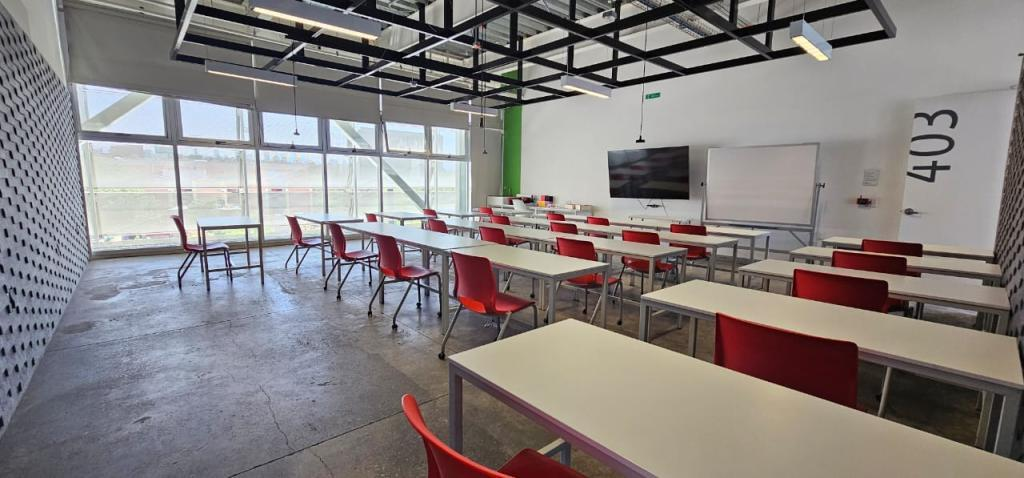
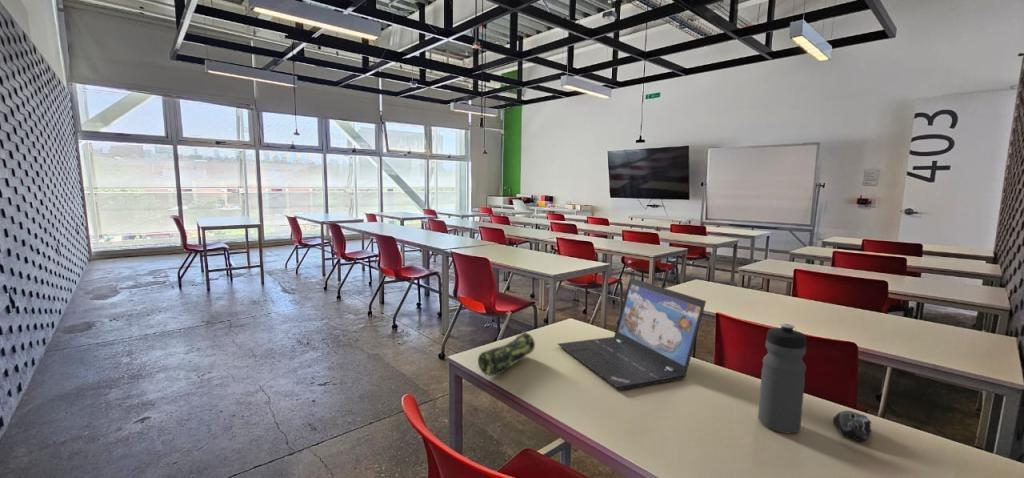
+ water bottle [757,322,807,434]
+ laptop [557,277,707,391]
+ pencil case [477,330,536,377]
+ computer mouse [832,410,872,443]
